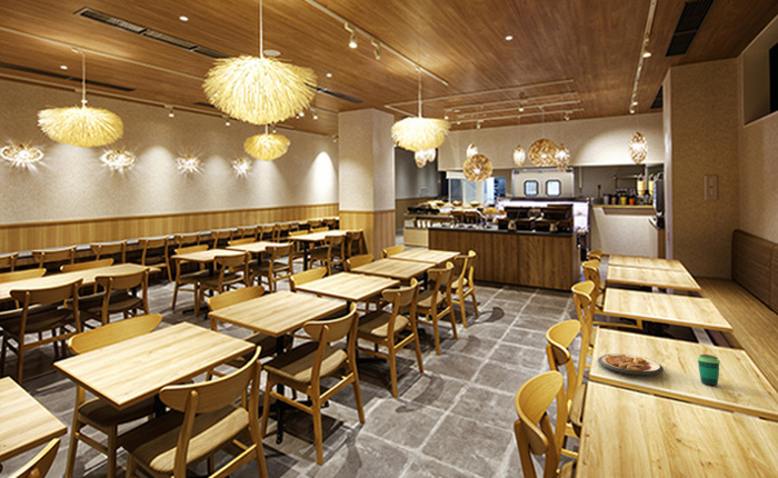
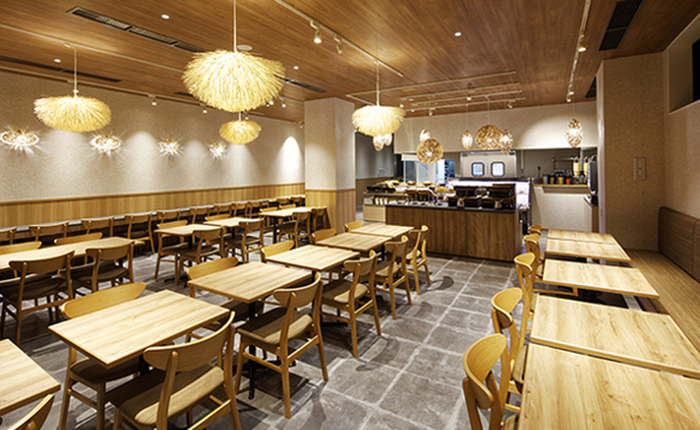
- cup [696,353,721,387]
- plate [597,352,665,378]
